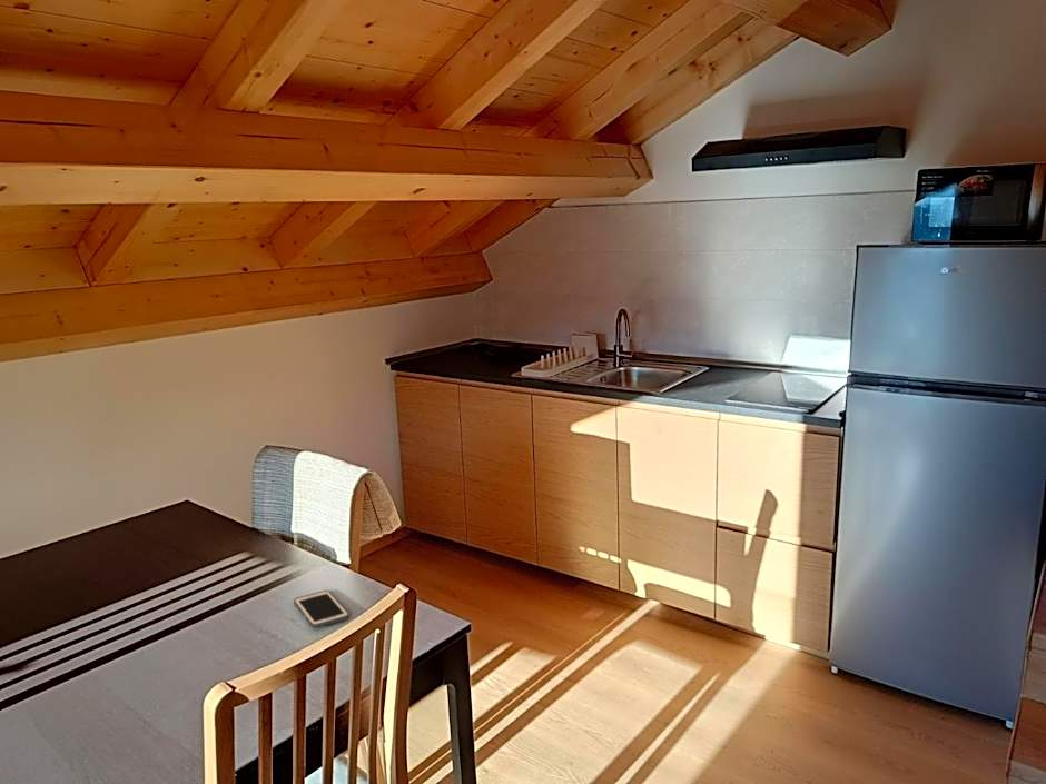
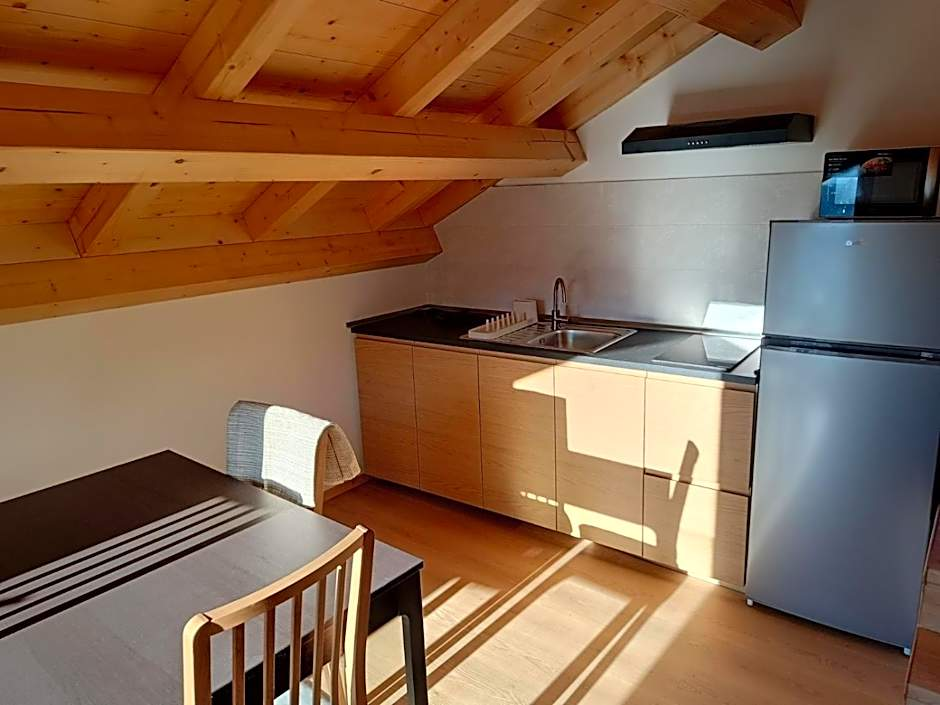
- cell phone [293,589,351,629]
